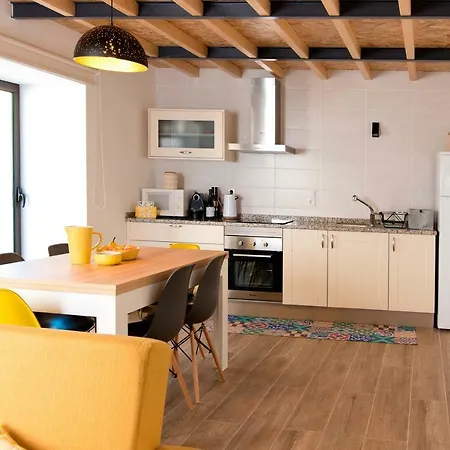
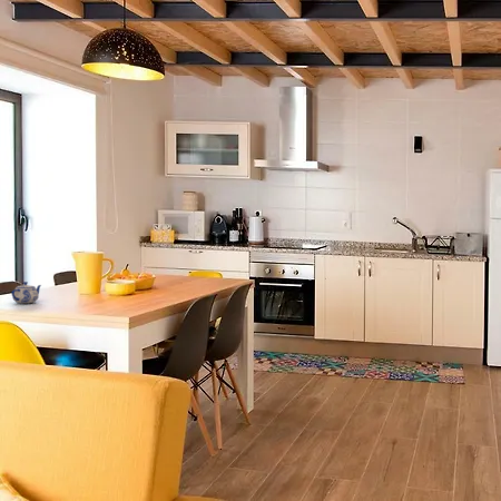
+ teapot [10,281,42,304]
